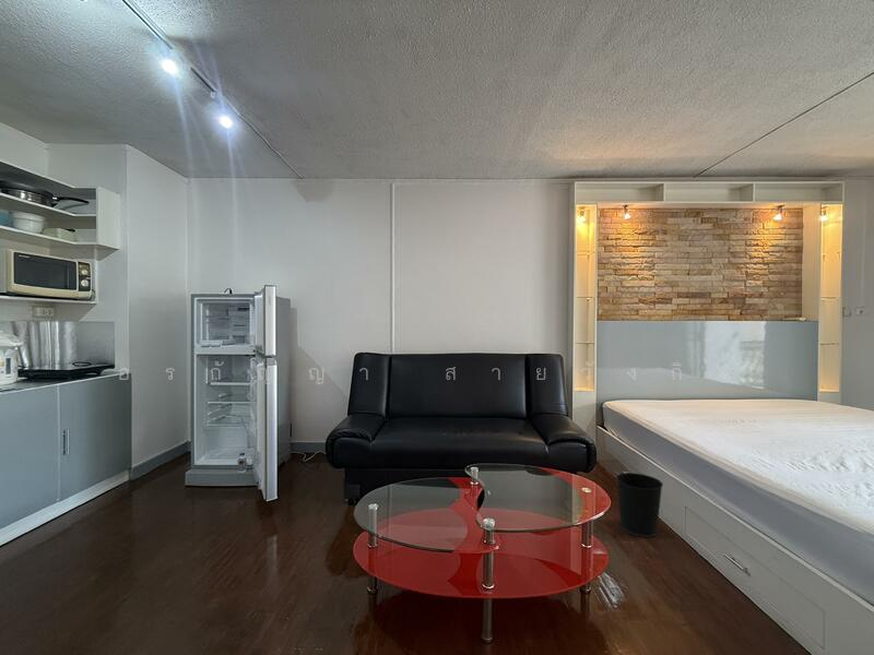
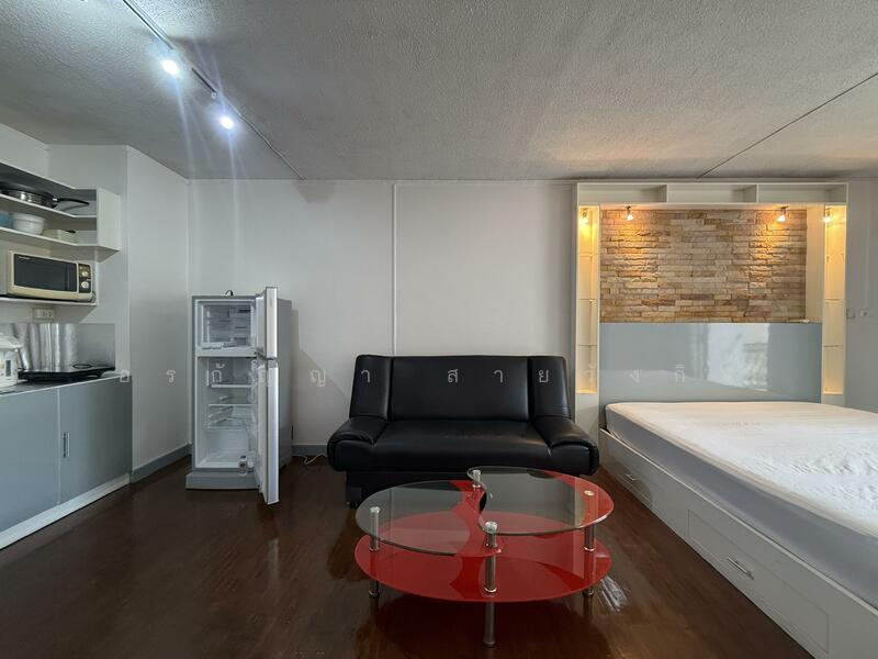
- wastebasket [615,472,664,538]
